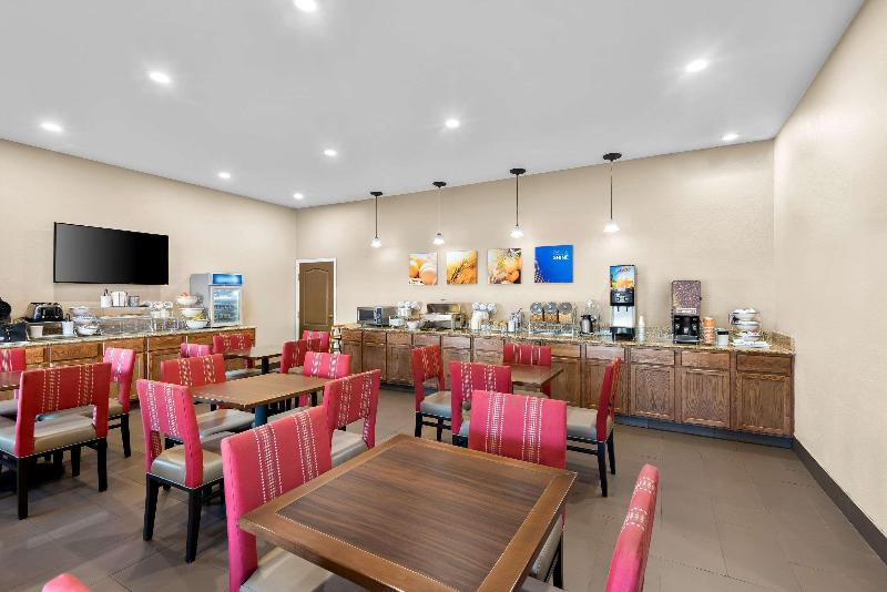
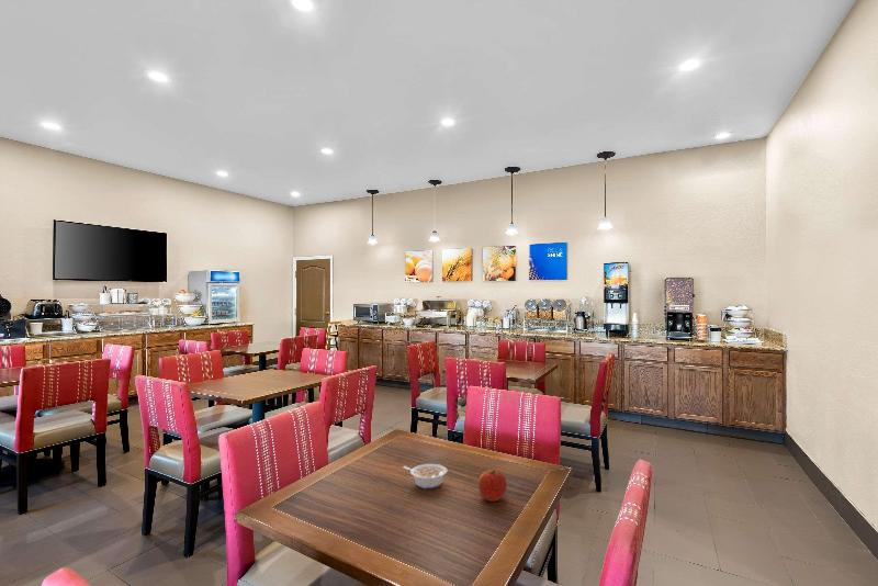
+ apple [477,469,508,503]
+ legume [403,463,448,489]
